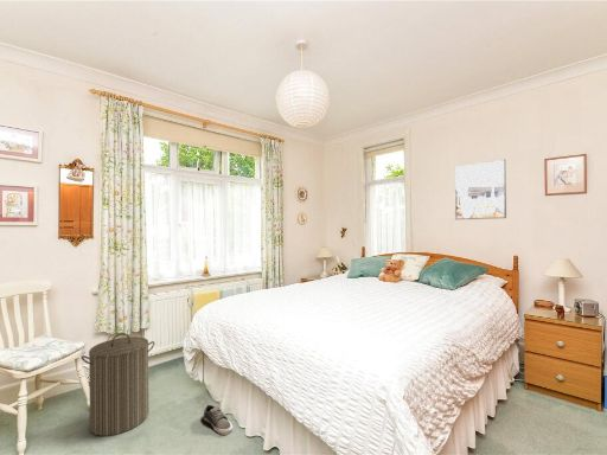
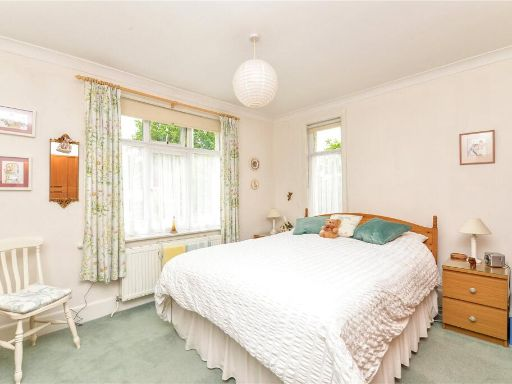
- shoe [203,404,234,436]
- laundry hamper [79,332,156,437]
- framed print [453,158,507,220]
